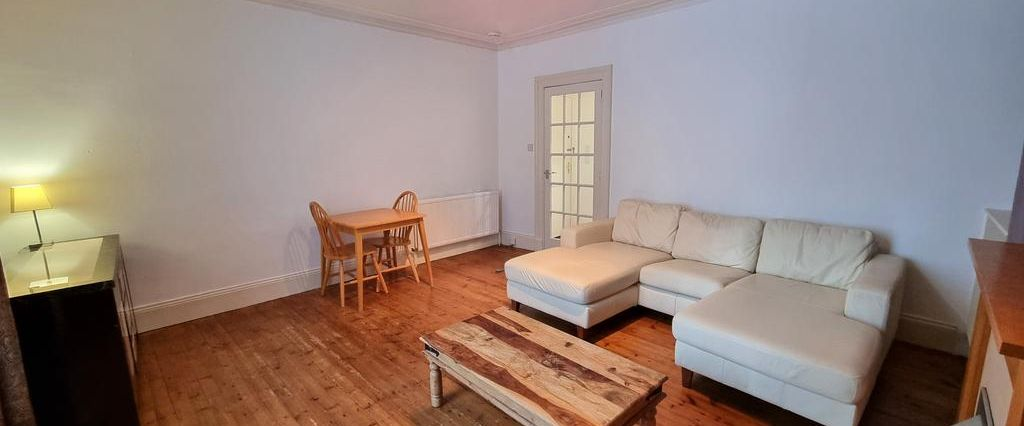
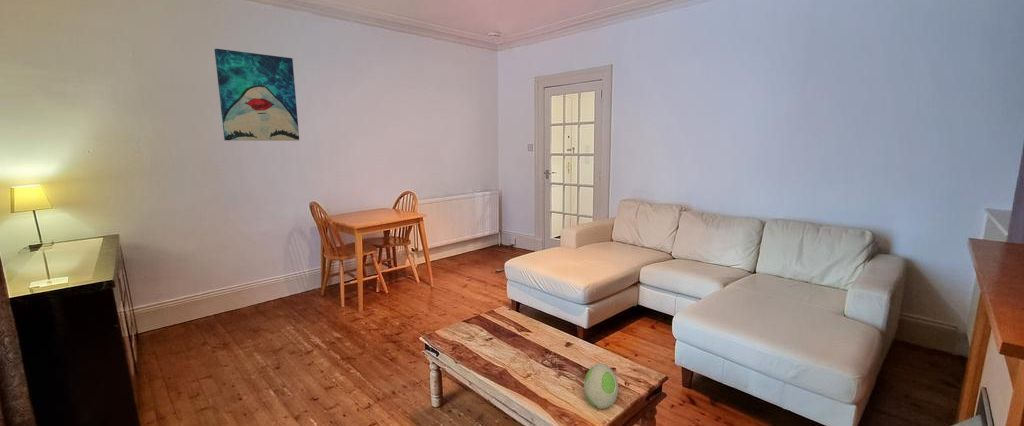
+ decorative egg [583,362,619,410]
+ wall art [214,48,300,142]
